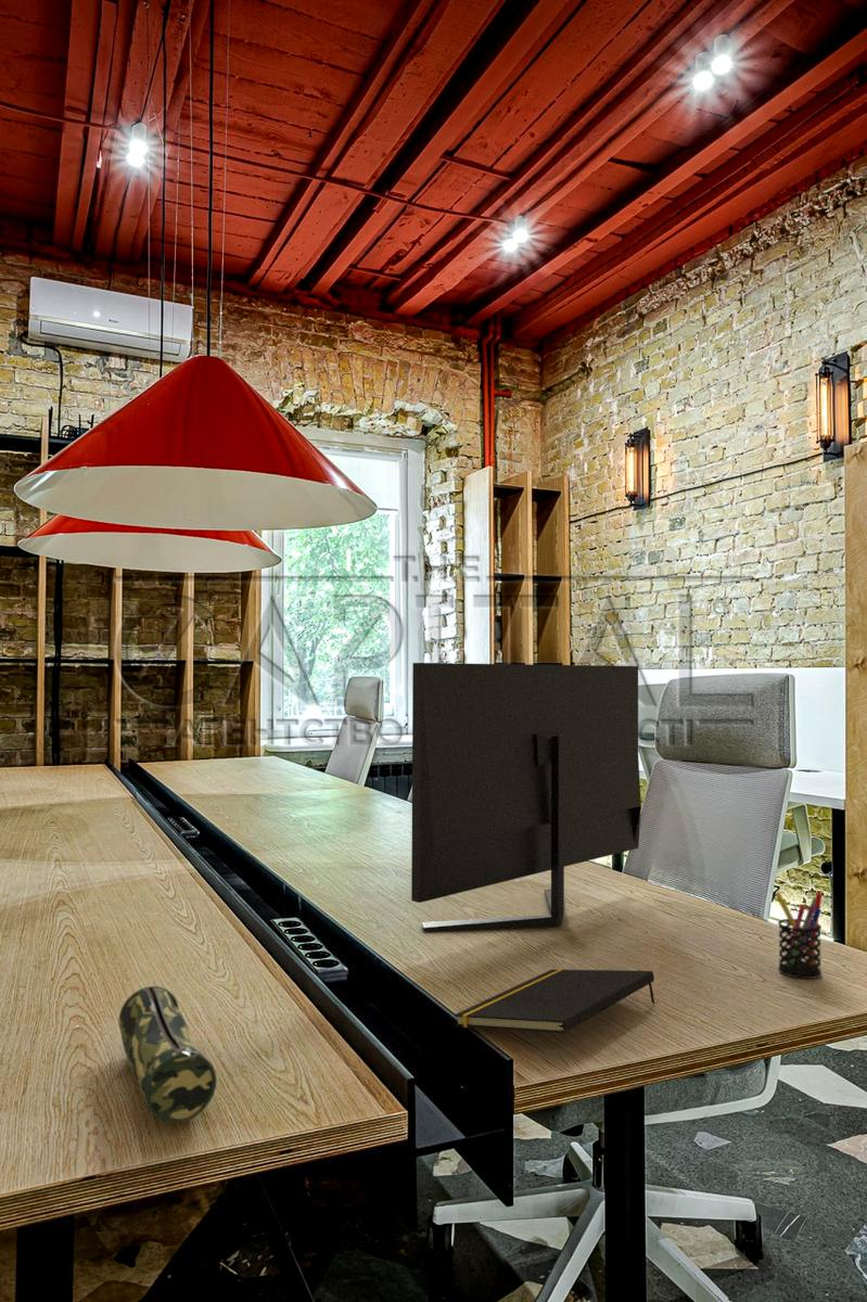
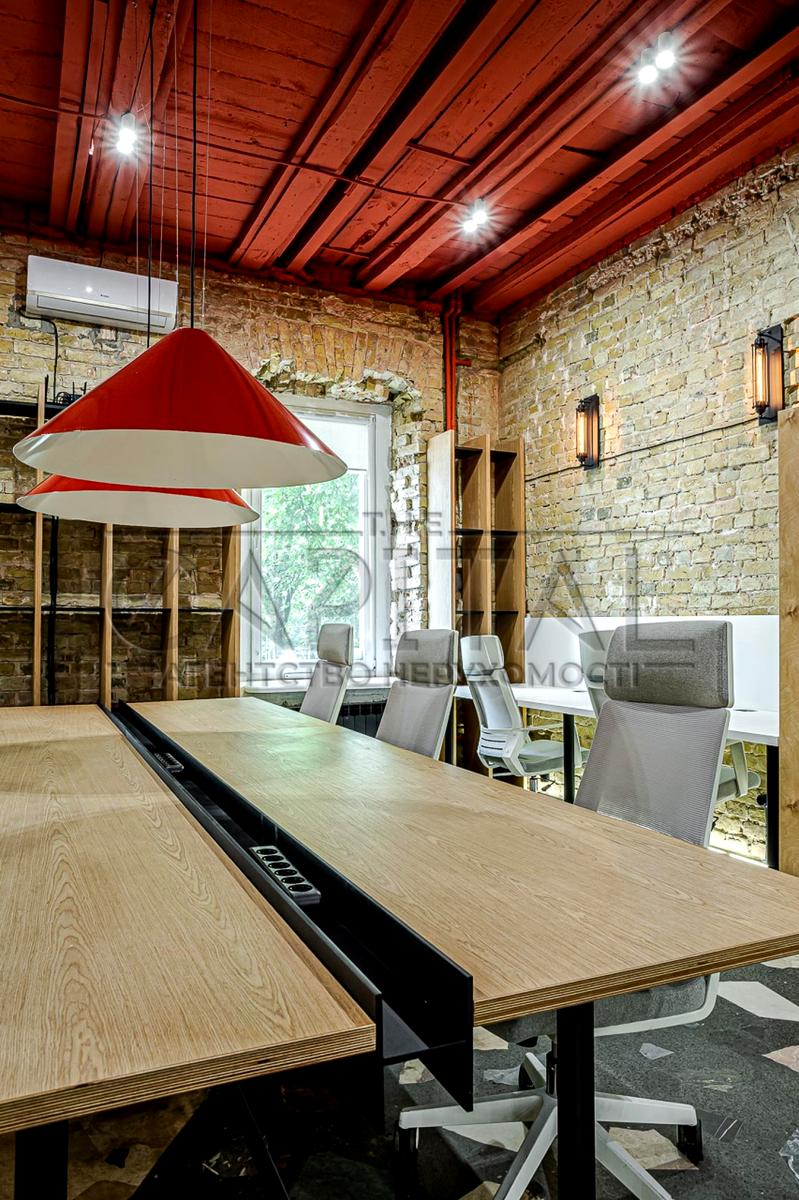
- pencil case [118,985,217,1125]
- pen holder [774,891,823,980]
- notepad [454,968,655,1034]
- monitor [410,662,642,932]
